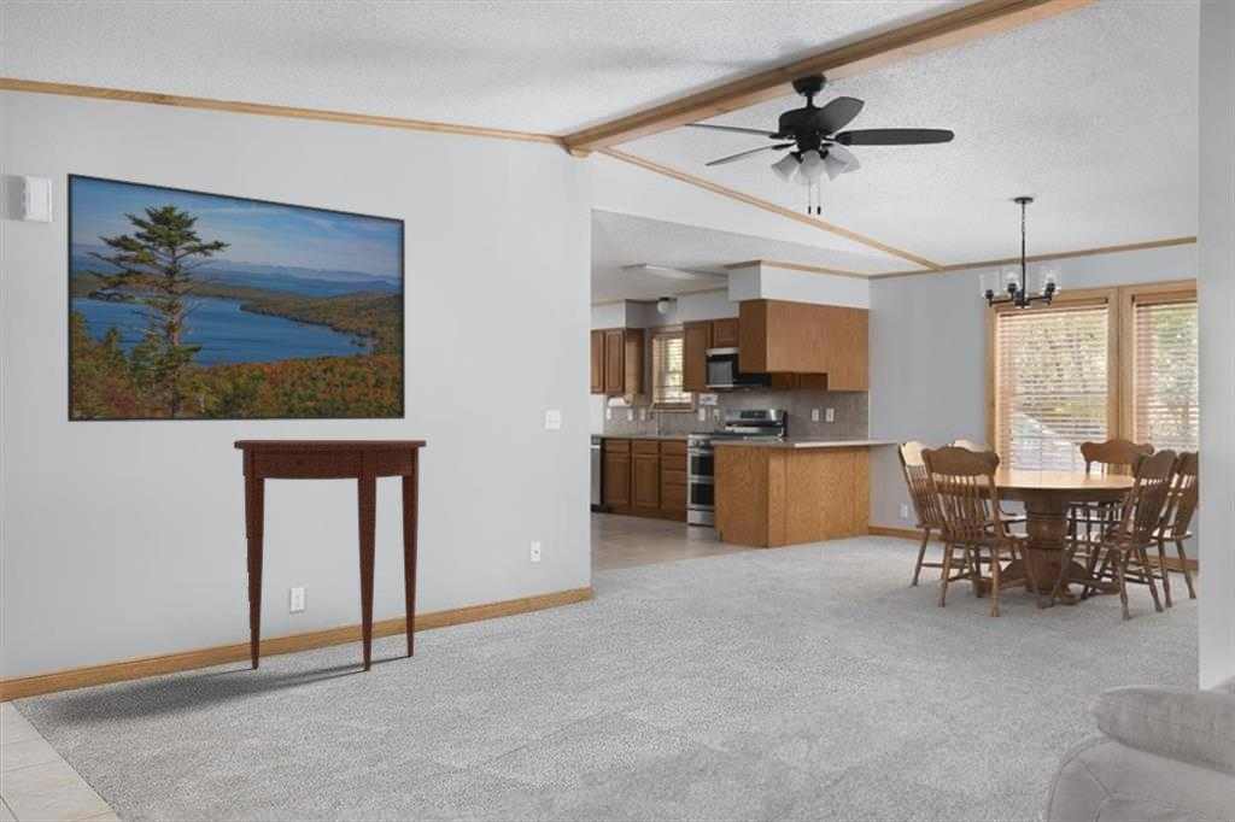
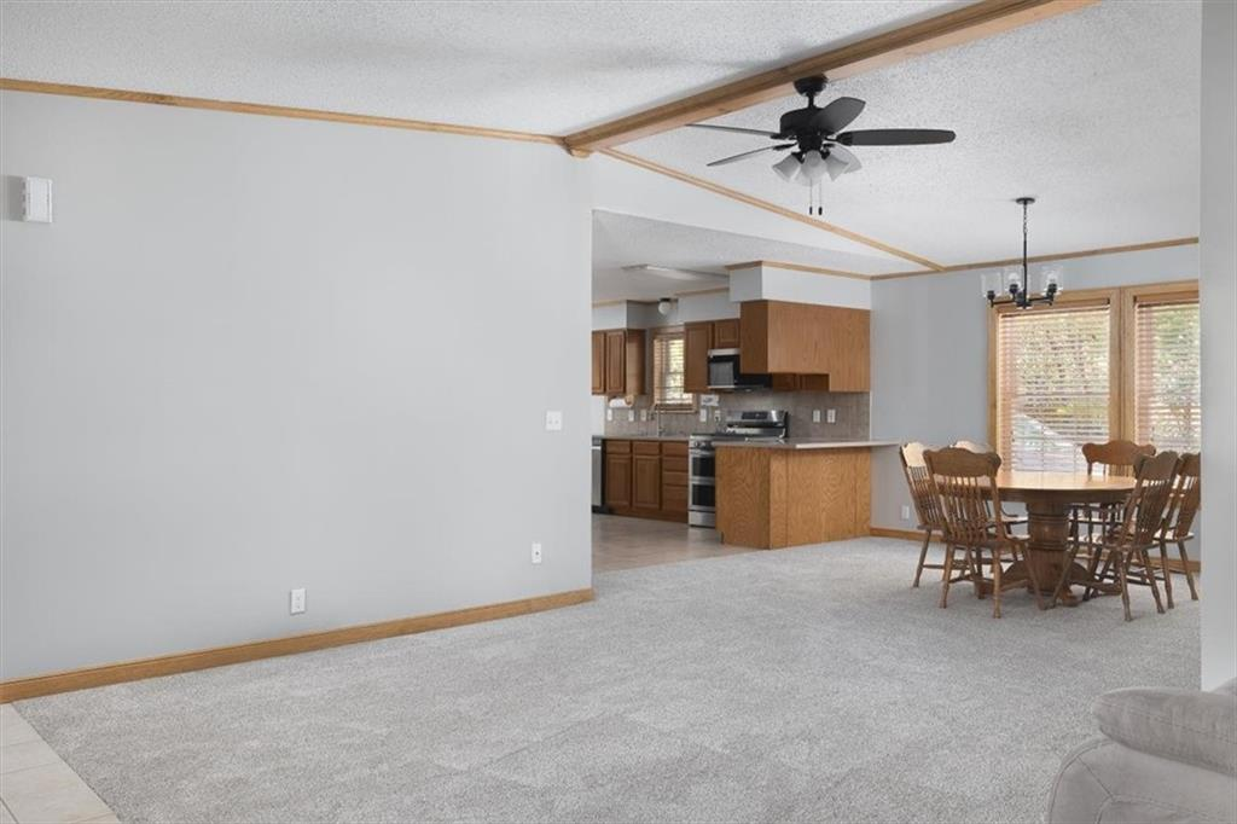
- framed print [66,172,406,423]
- console table [233,439,427,673]
